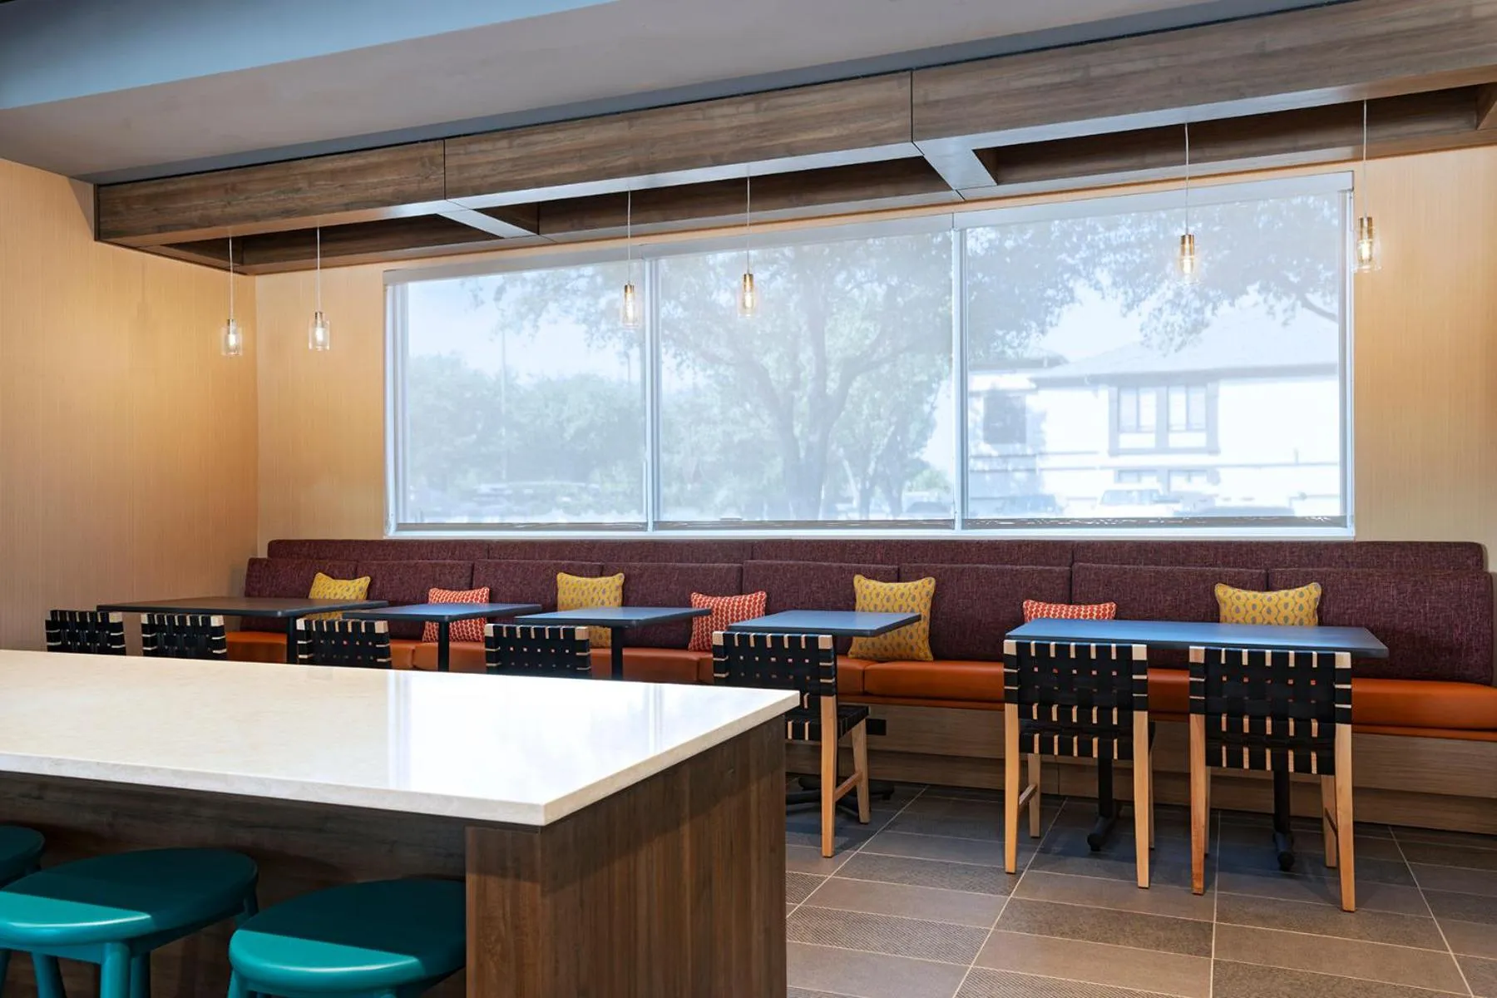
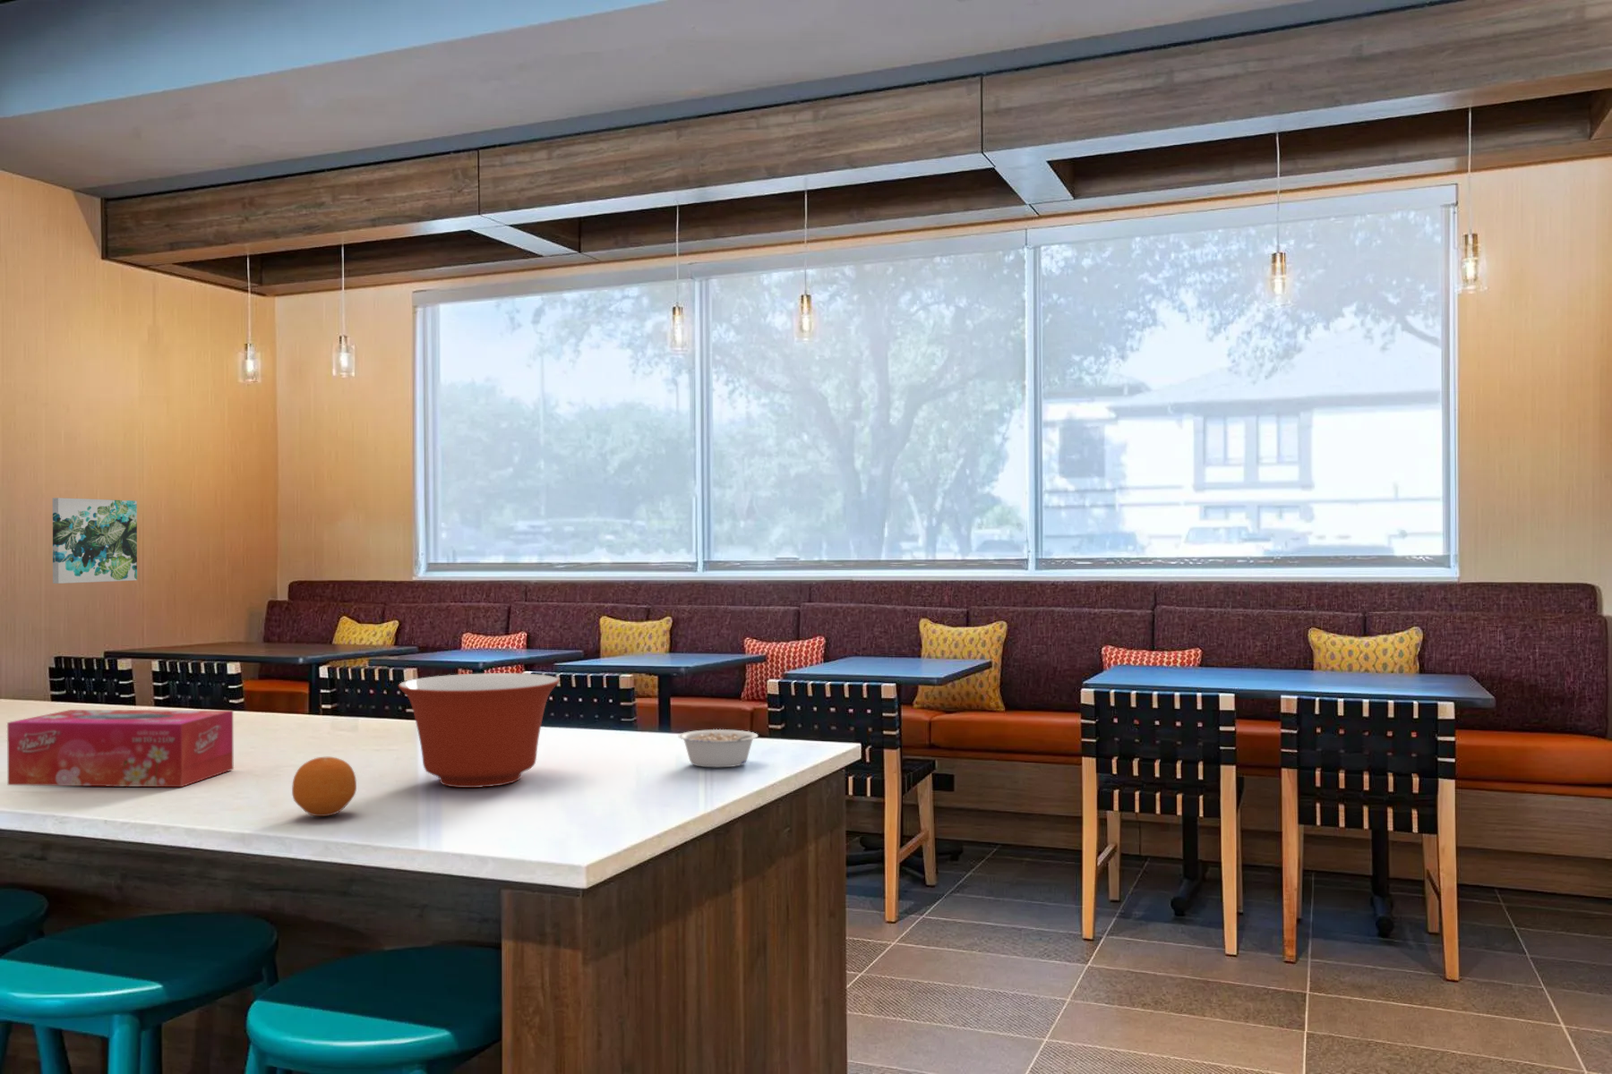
+ legume [678,729,758,768]
+ tissue box [6,708,235,788]
+ wall art [52,496,138,585]
+ fruit [291,756,357,817]
+ mixing bowl [398,672,560,789]
